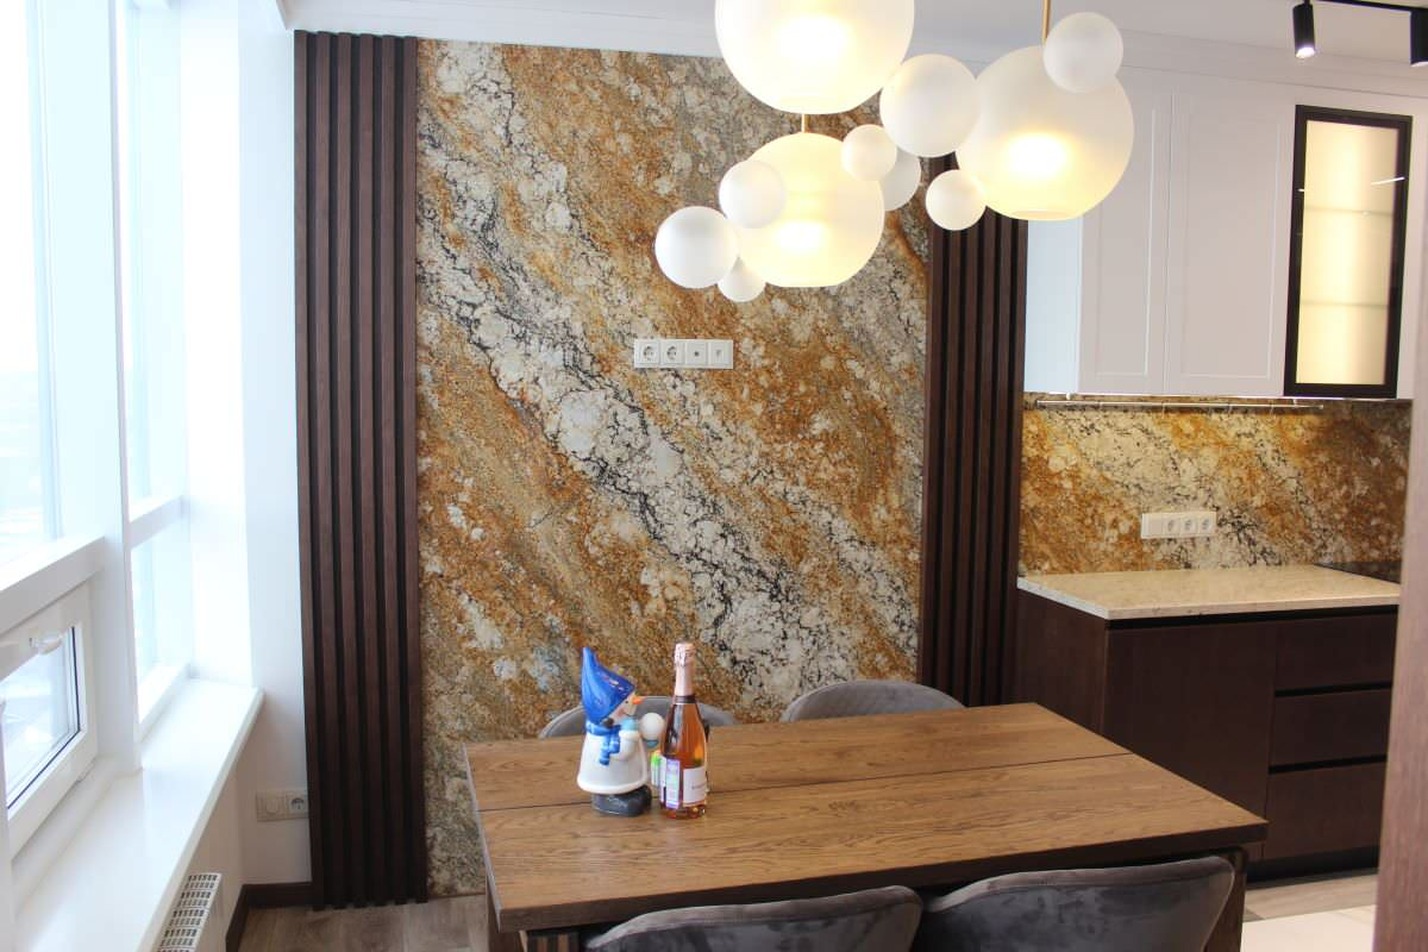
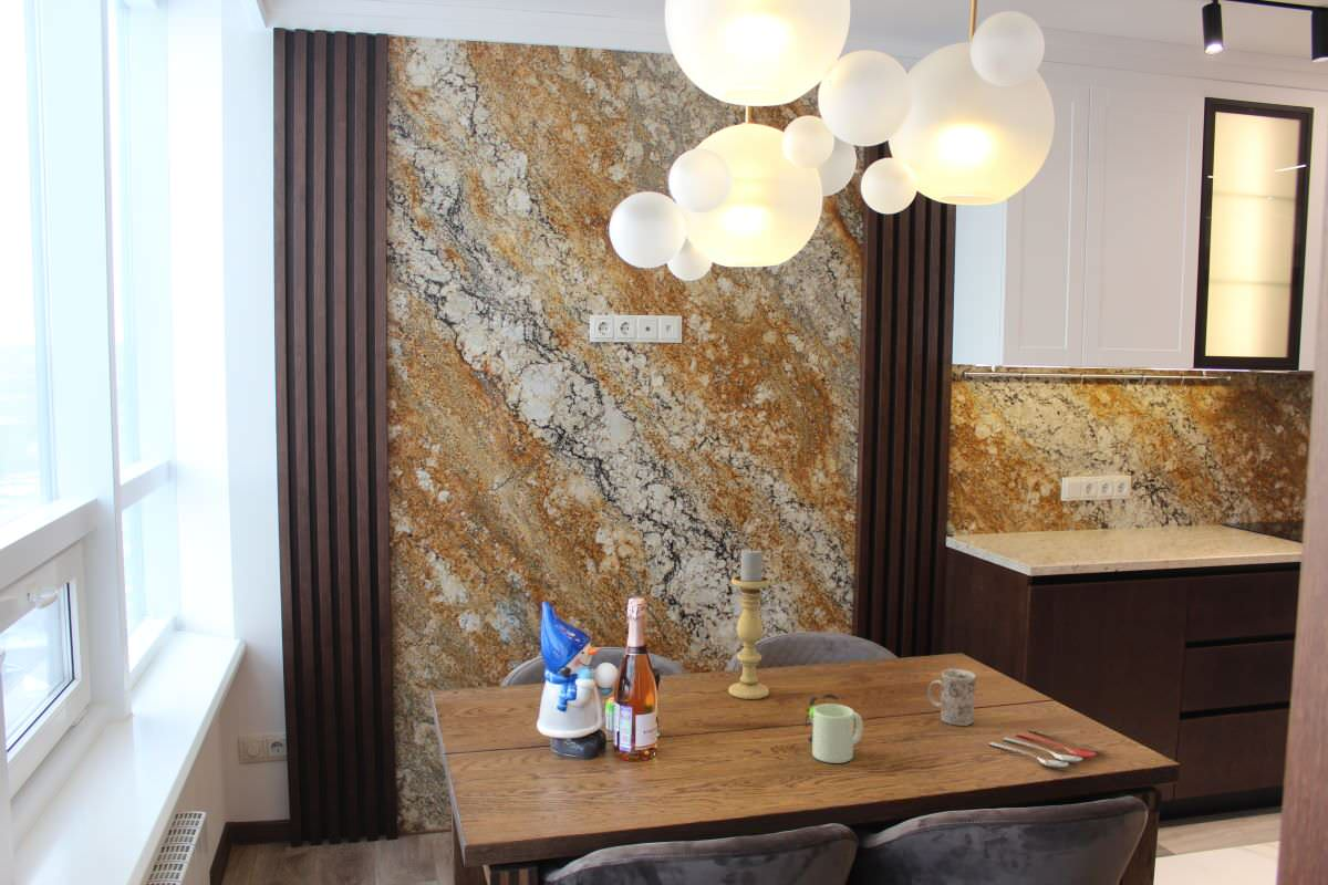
+ cooking utensil [987,728,1110,769]
+ mug [927,668,977,727]
+ mug [805,693,864,764]
+ candle holder [727,545,771,700]
